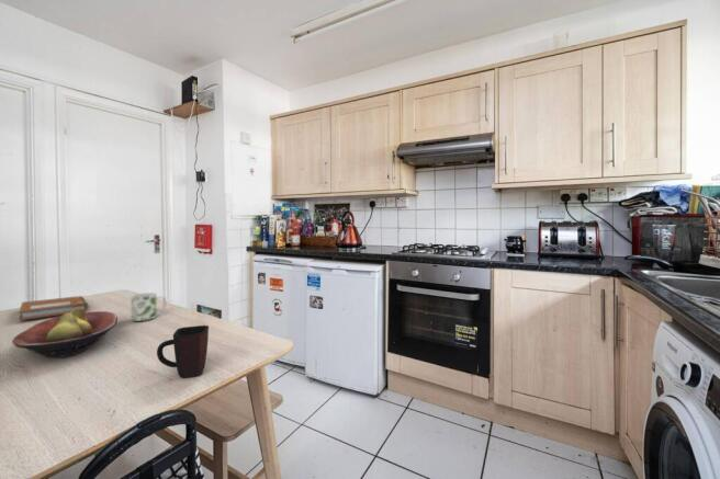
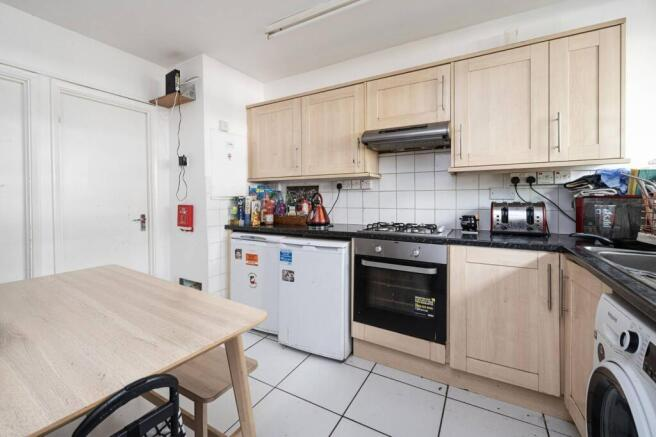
- mug [156,324,210,379]
- fruit bowl [11,307,119,358]
- notebook [18,295,90,321]
- mug [131,292,168,322]
